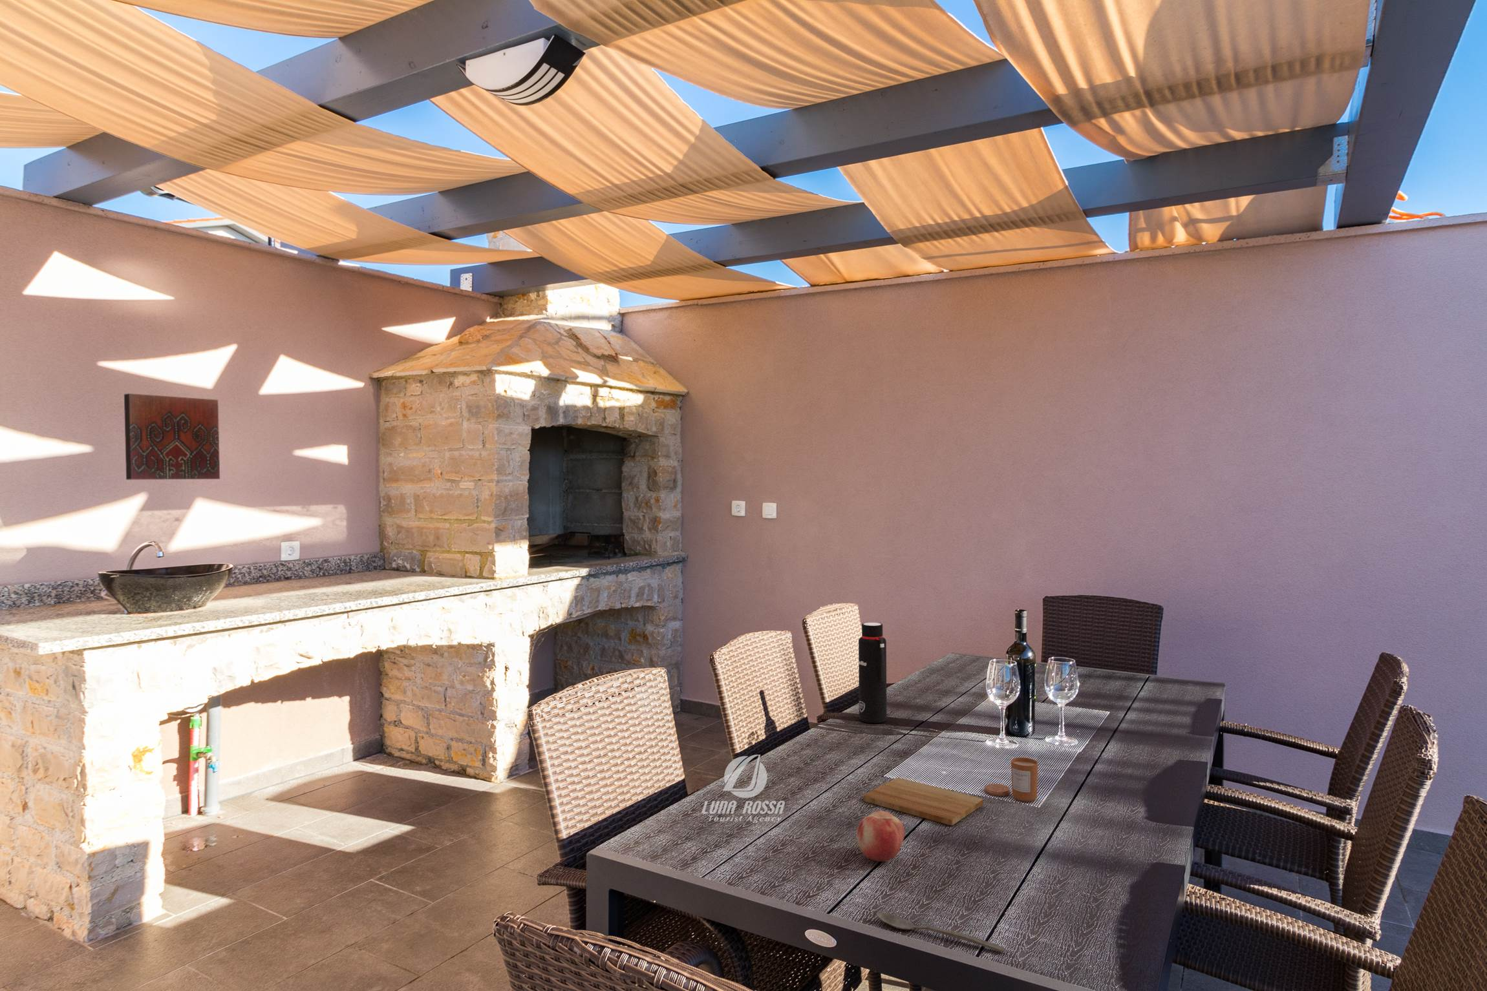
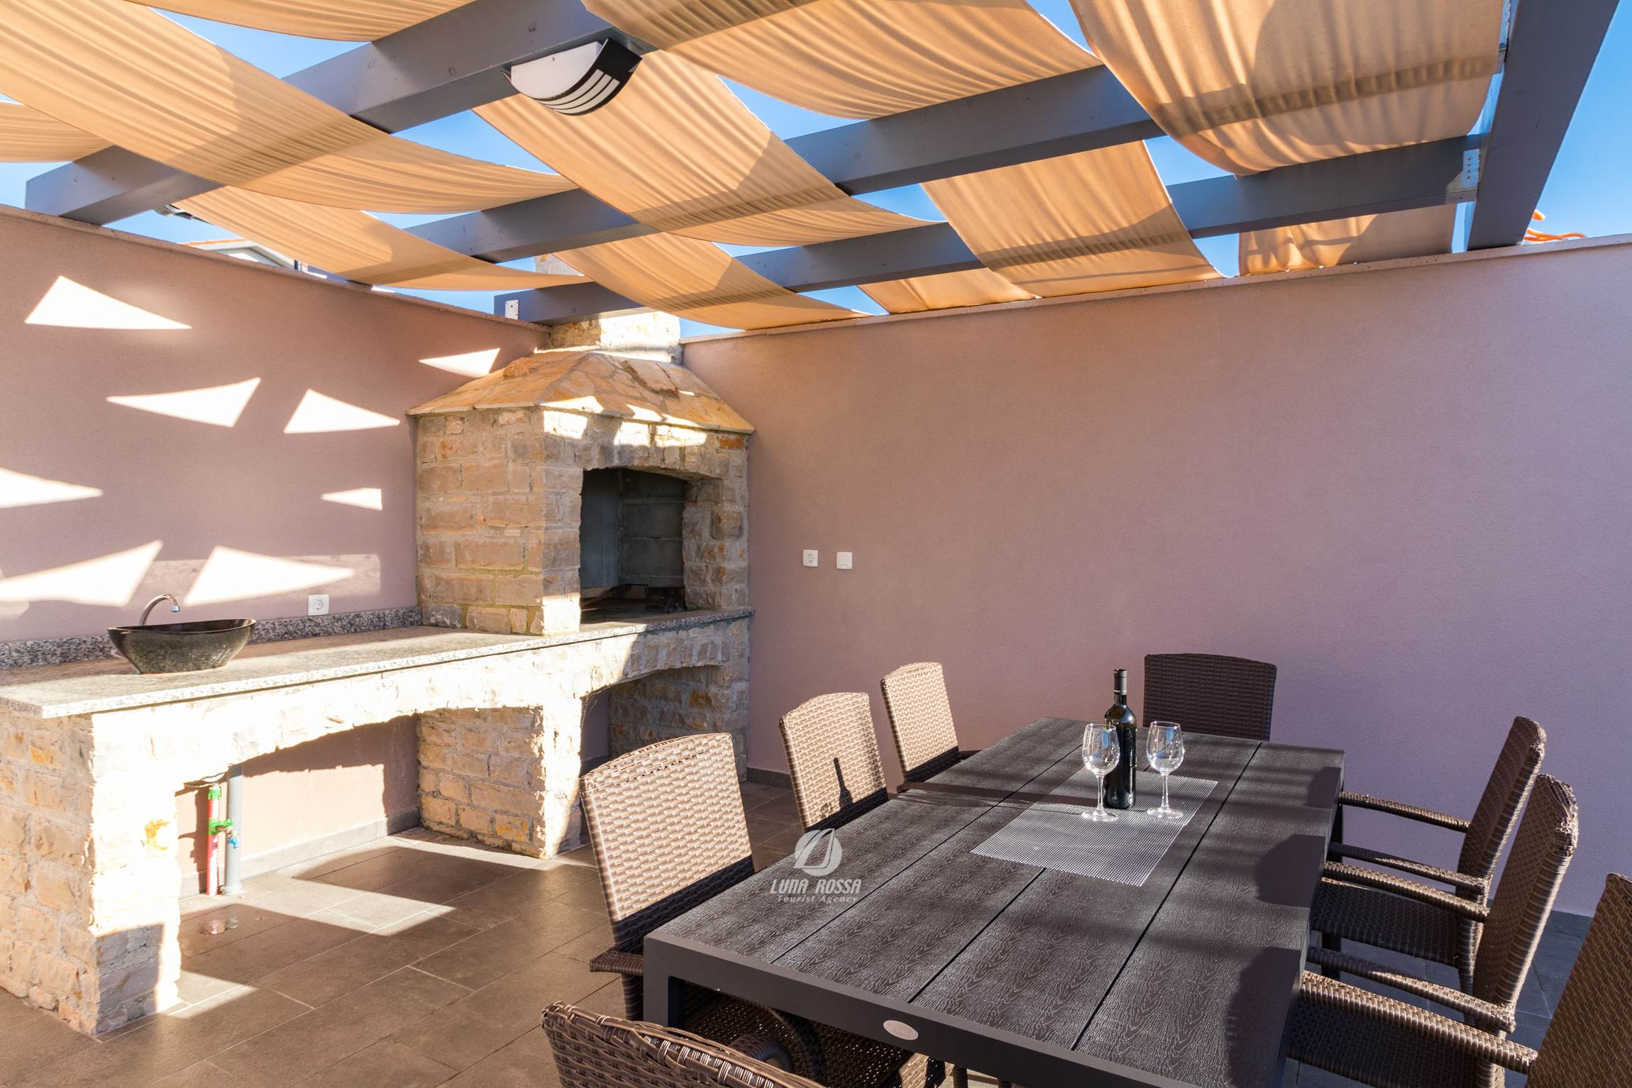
- fruit [856,810,905,862]
- decorative tile [124,393,220,481]
- spoon [875,911,1006,952]
- candle [984,757,1039,802]
- cutting board [863,778,984,826]
- water bottle [857,622,887,723]
